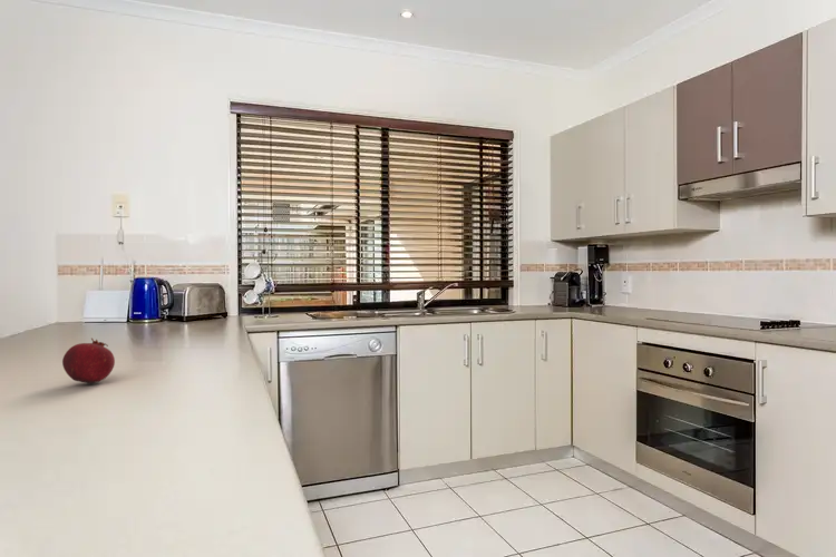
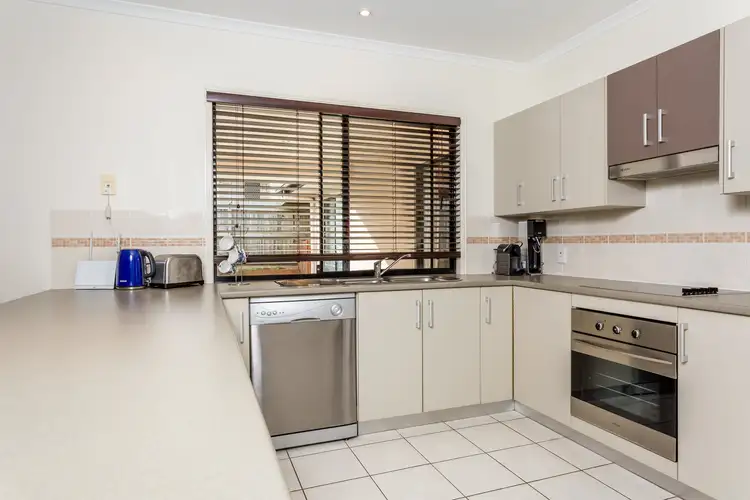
- fruit [61,336,116,384]
